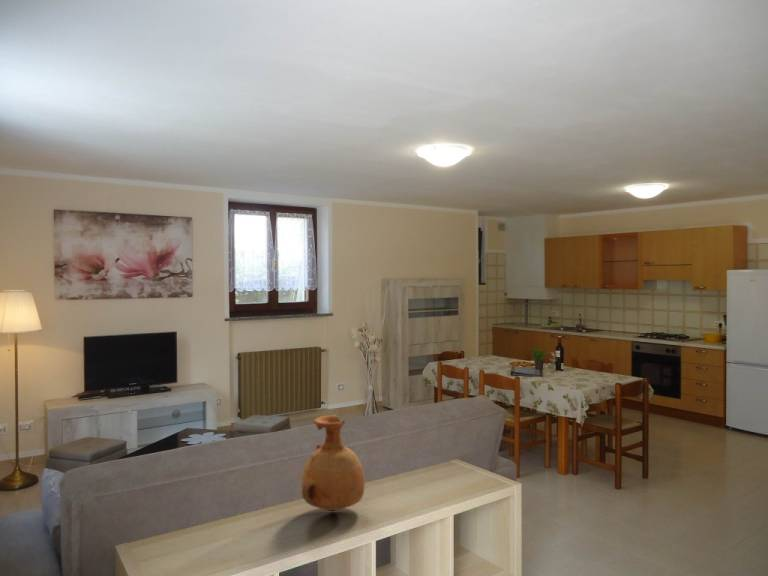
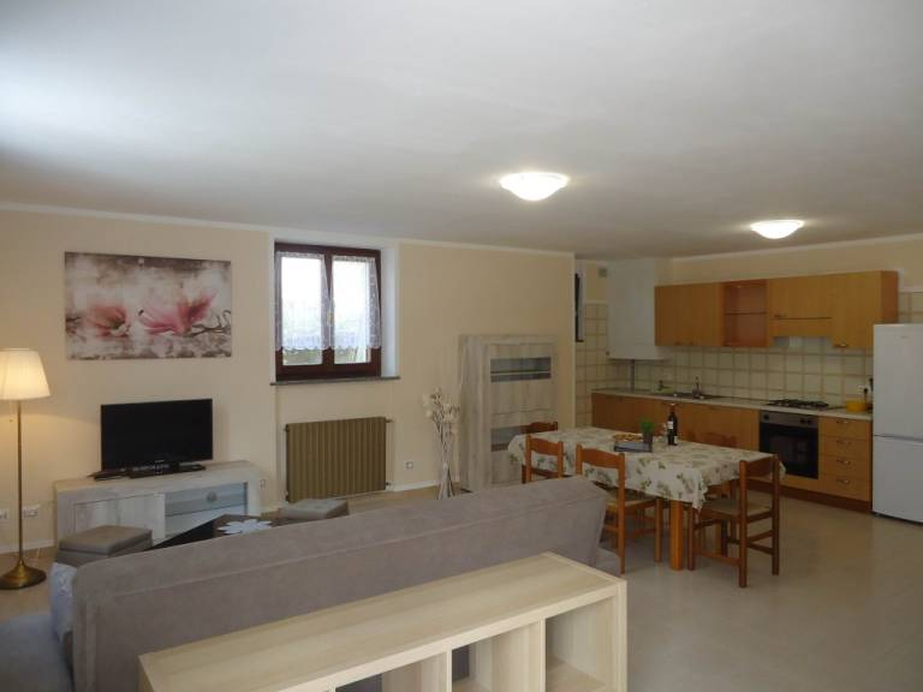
- vase [300,414,366,512]
